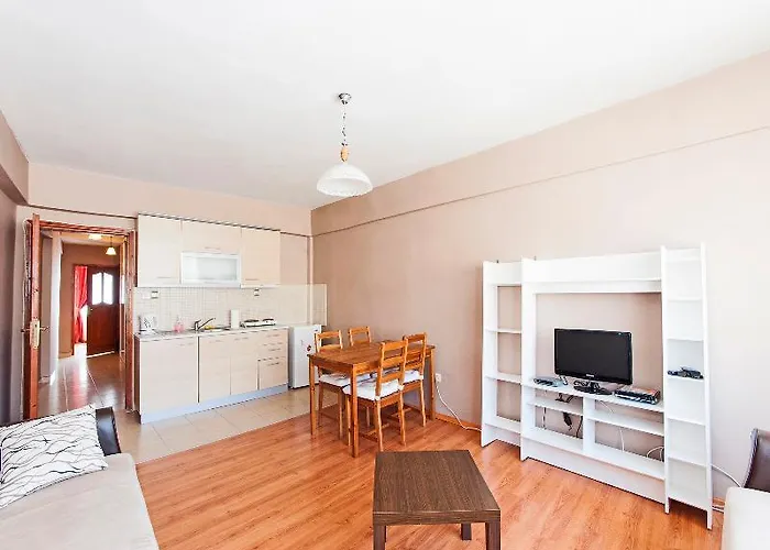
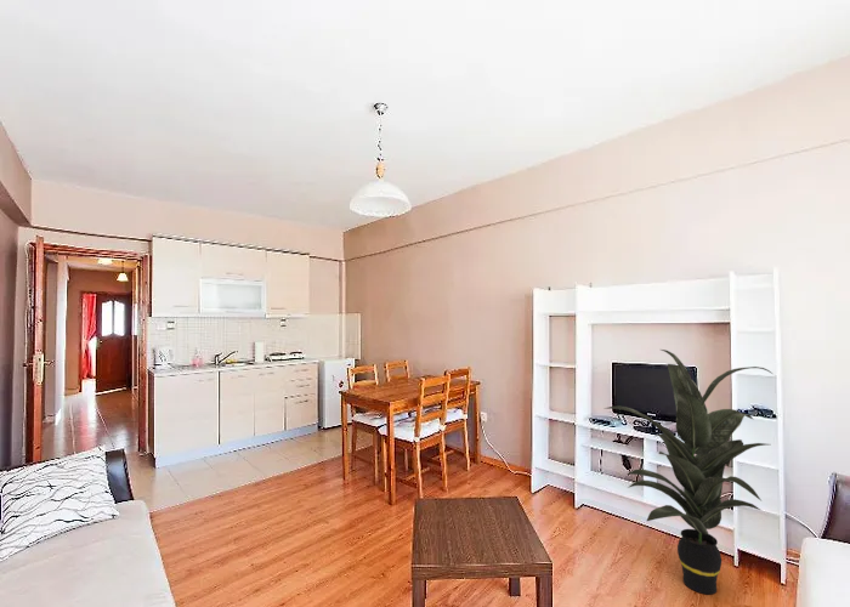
+ indoor plant [602,348,773,596]
